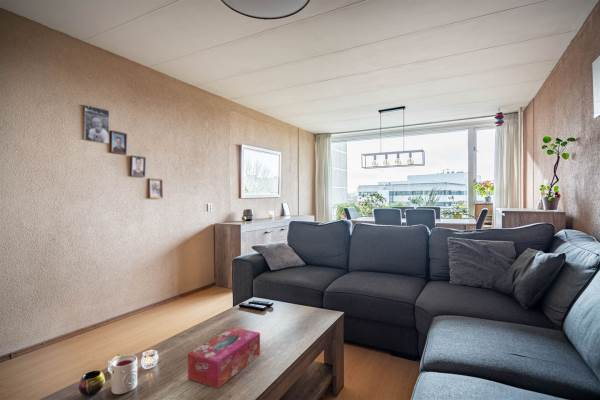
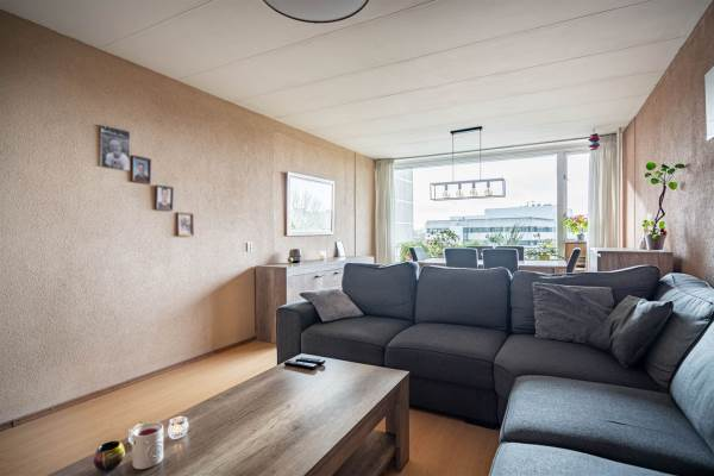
- tissue box [187,326,261,389]
